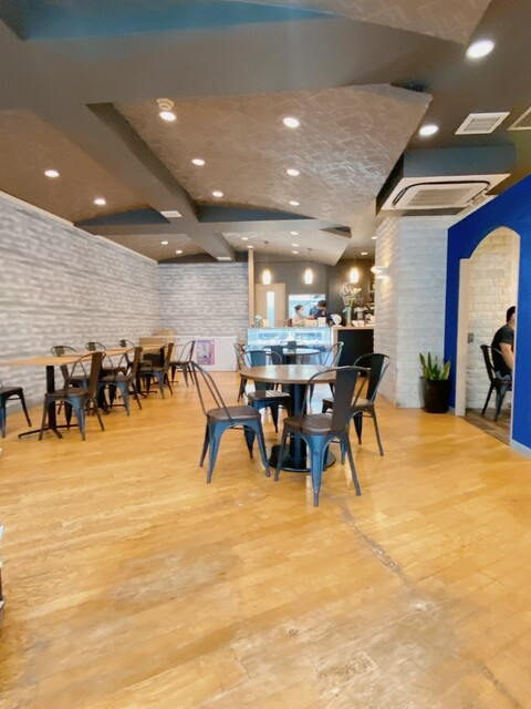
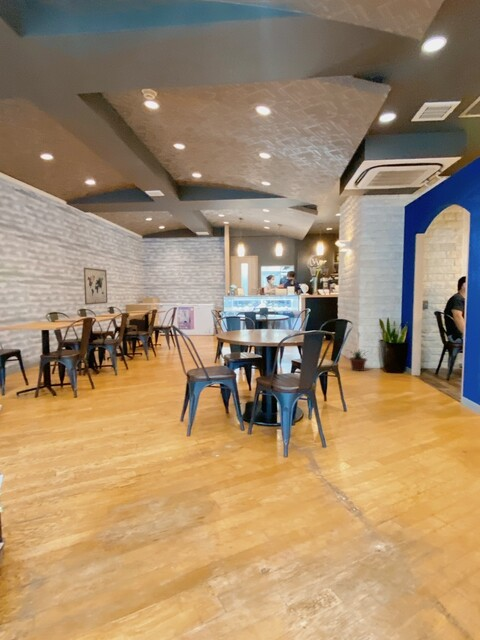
+ wall art [83,266,108,306]
+ potted plant [344,348,368,372]
